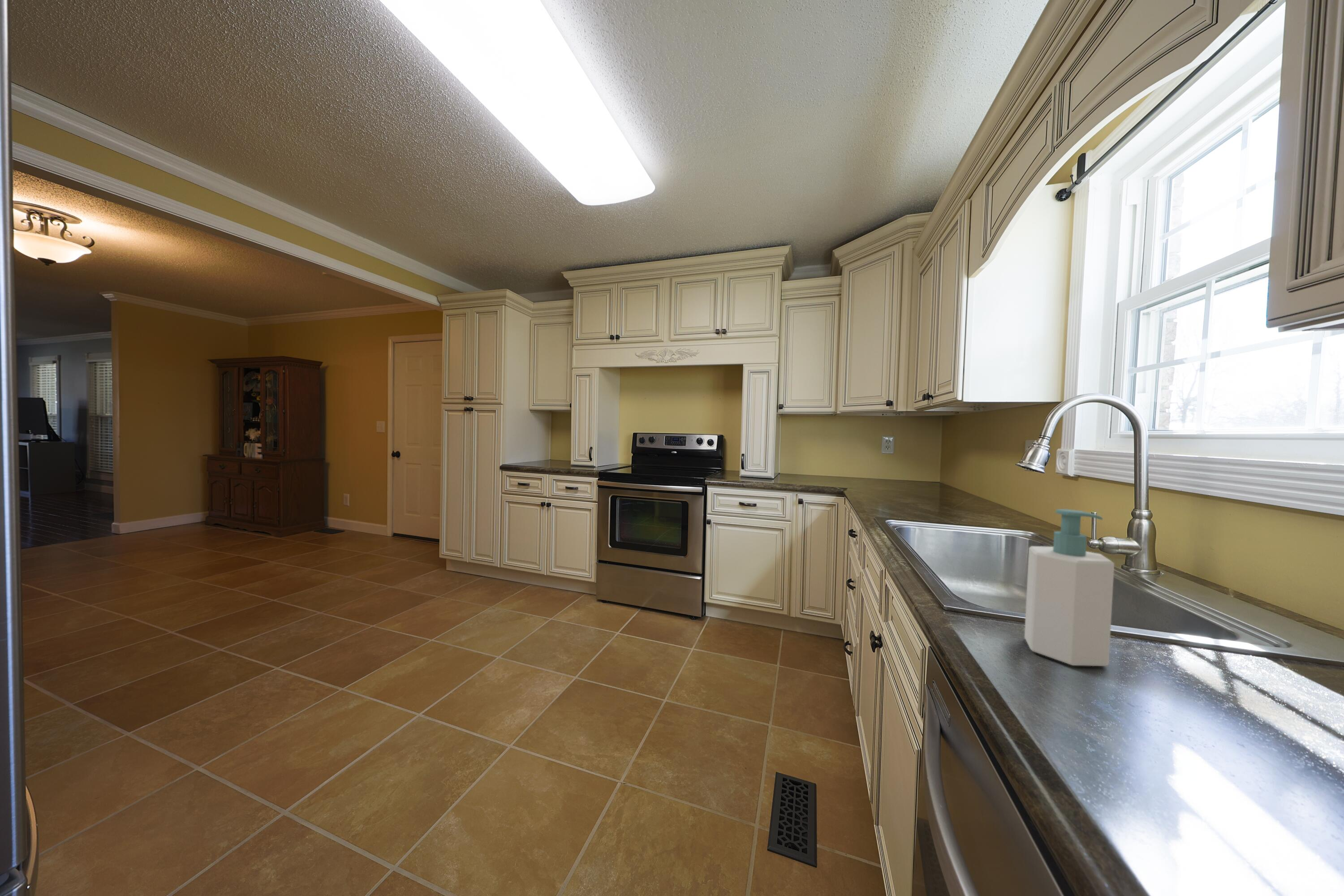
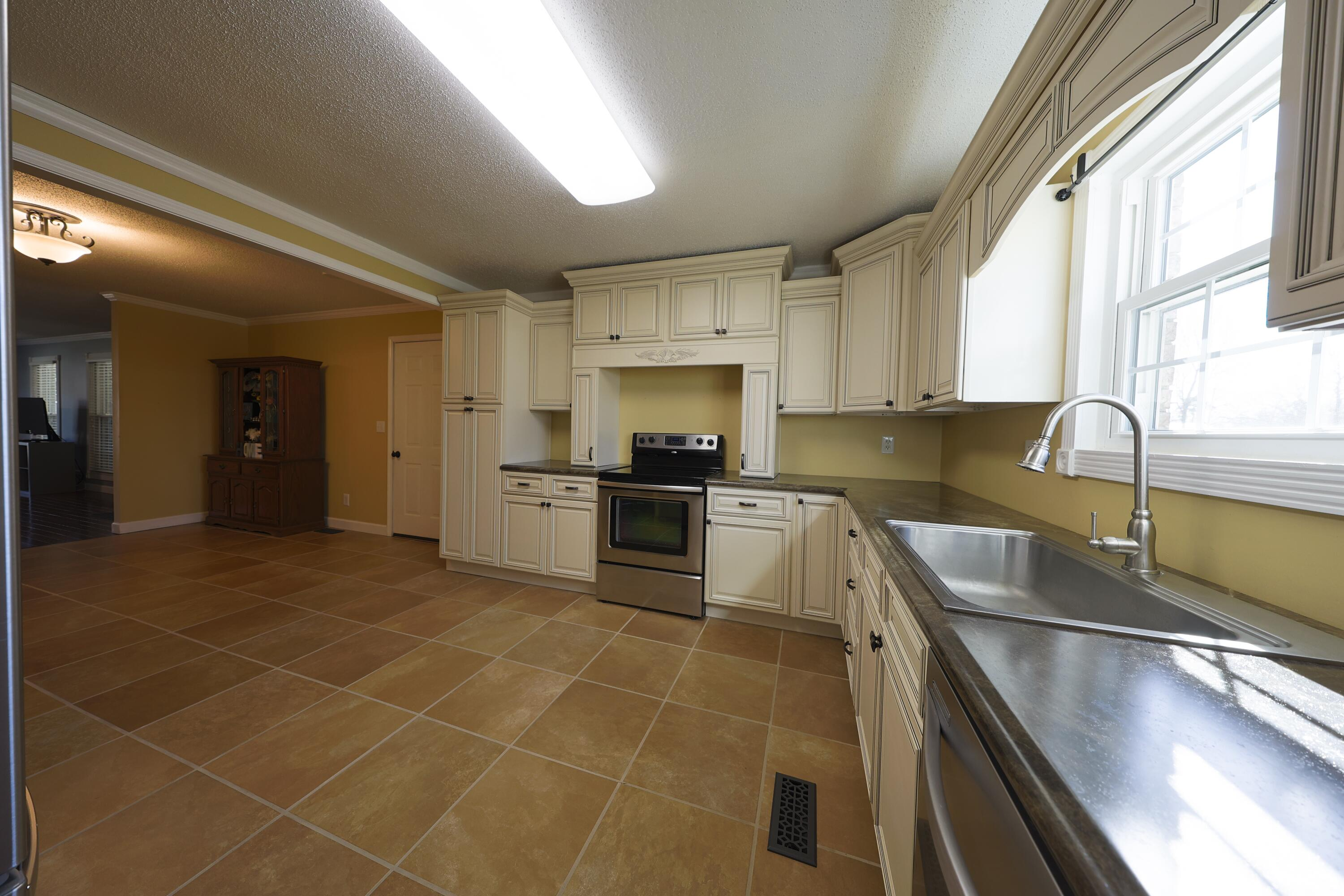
- soap bottle [1024,508,1115,667]
